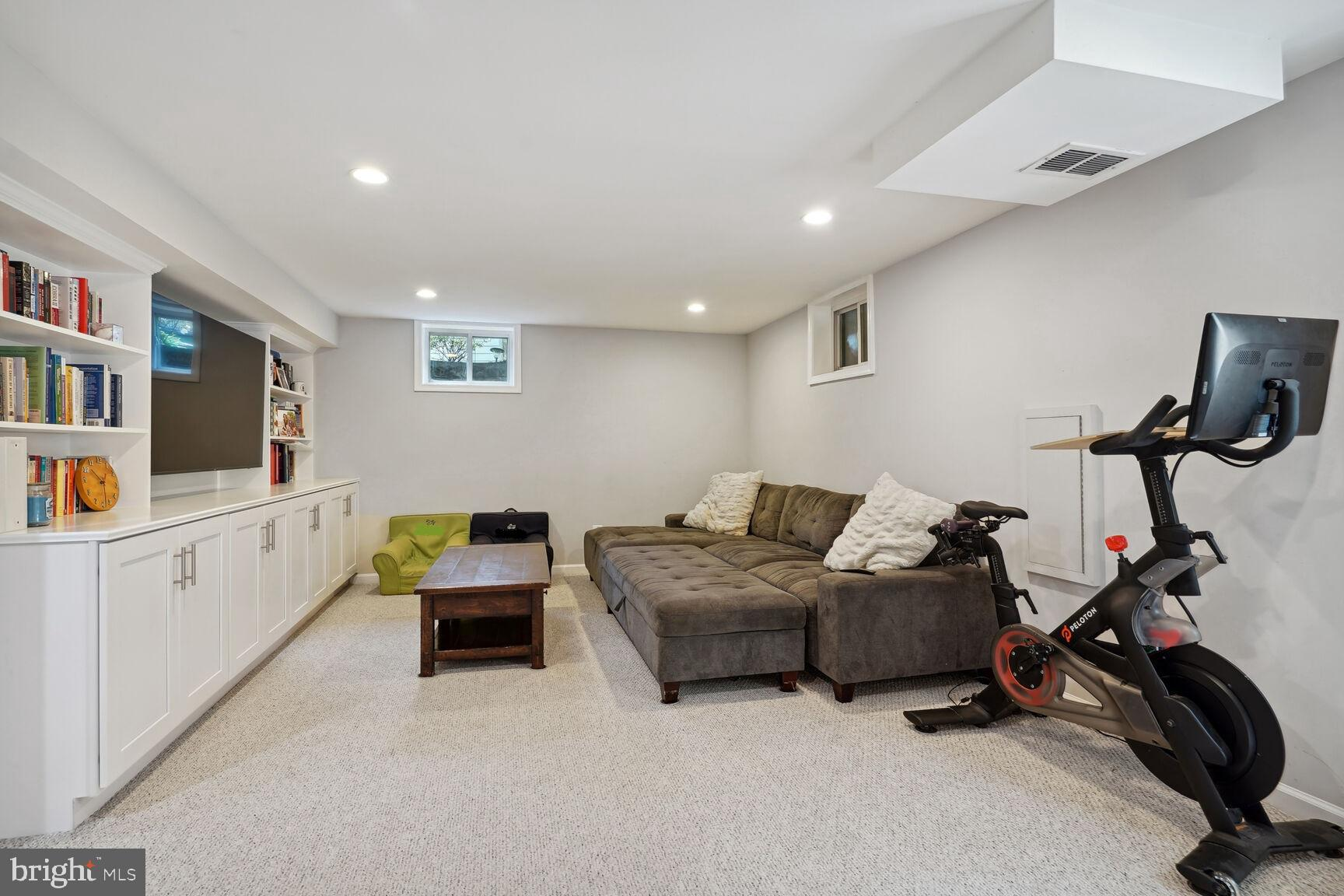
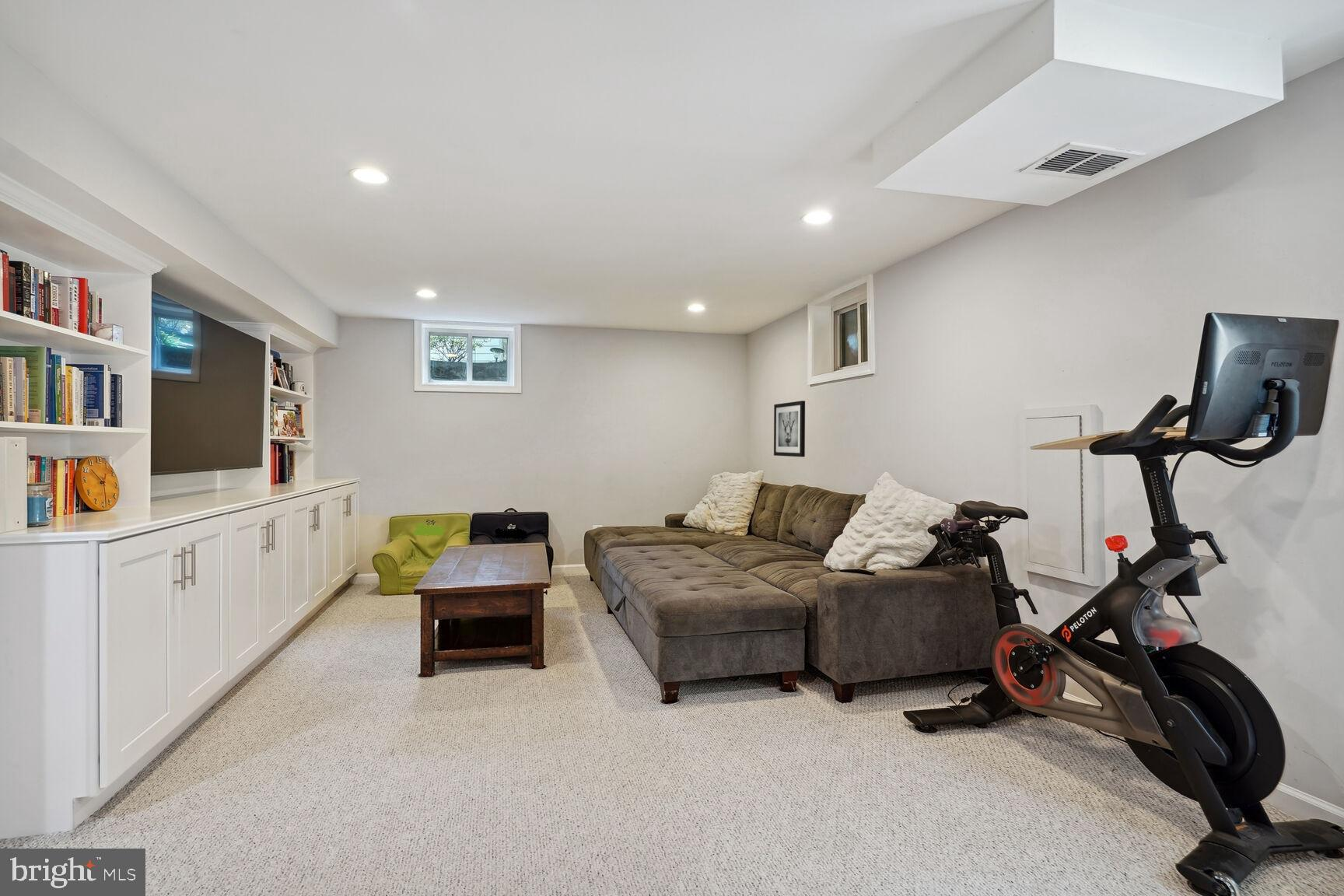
+ wall art [773,400,806,457]
